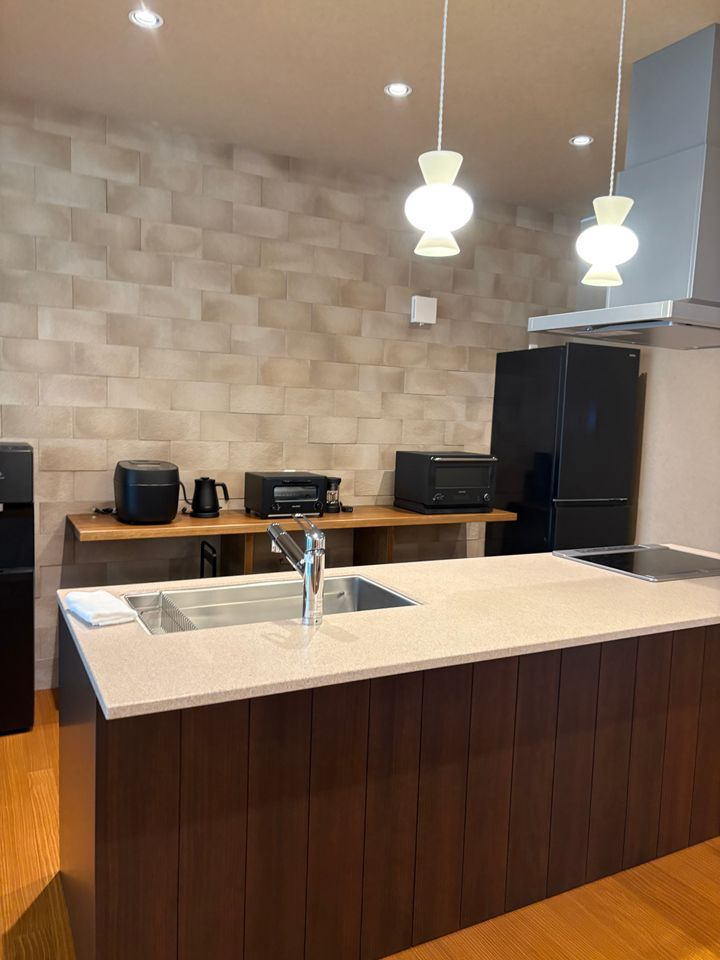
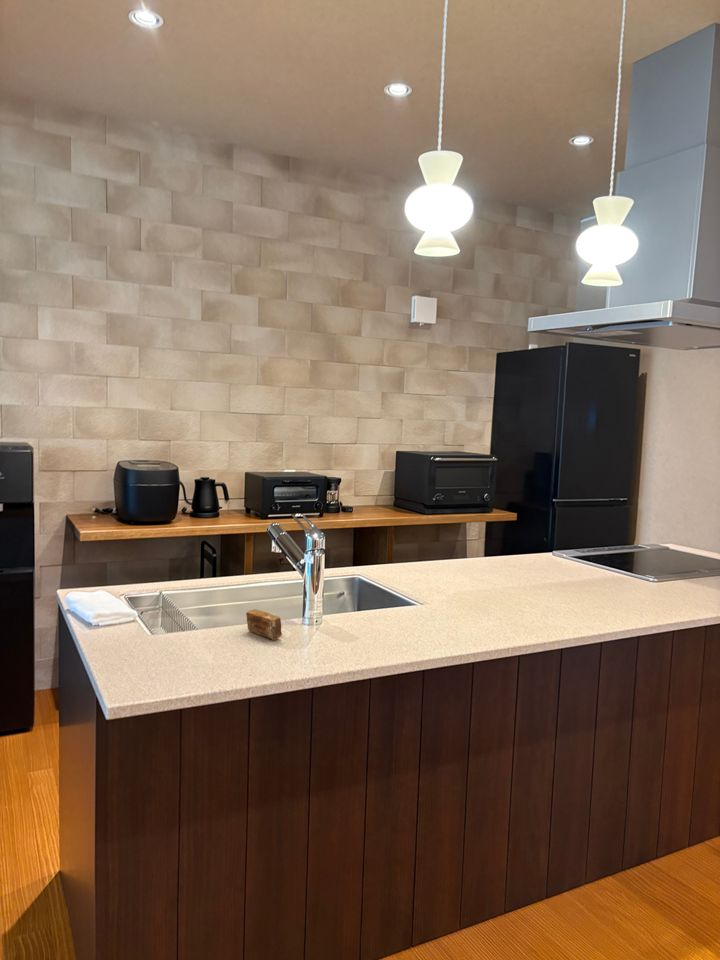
+ soap bar [245,608,283,641]
